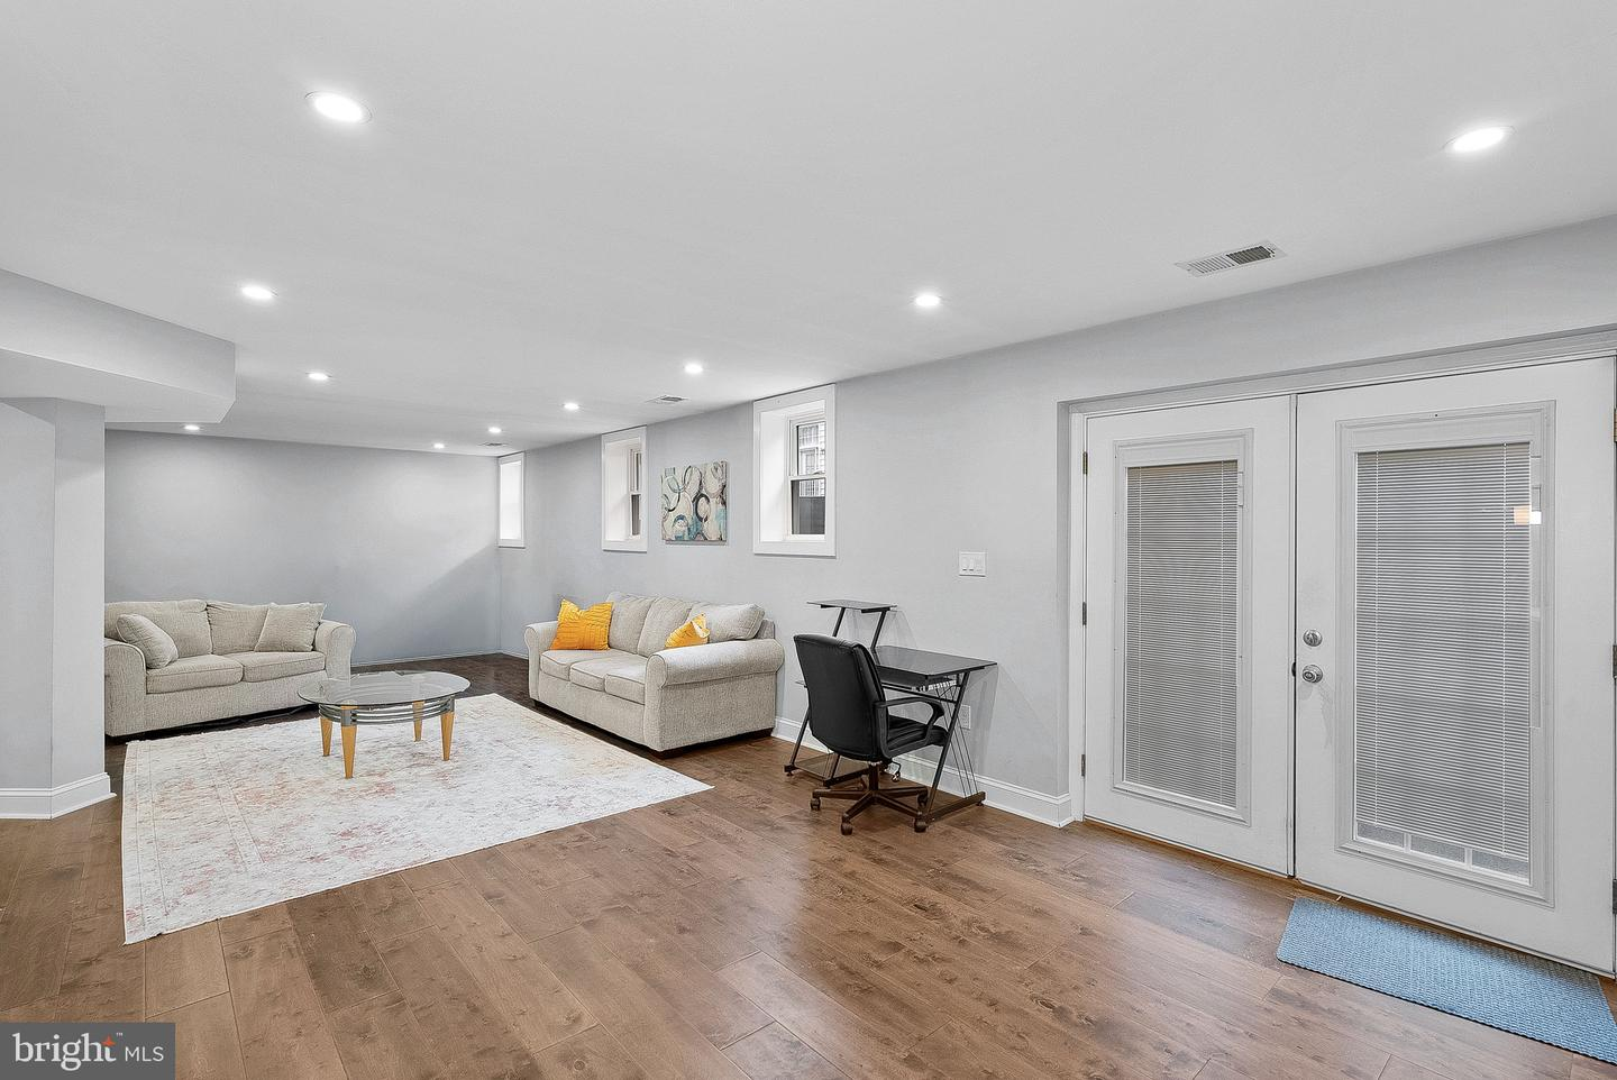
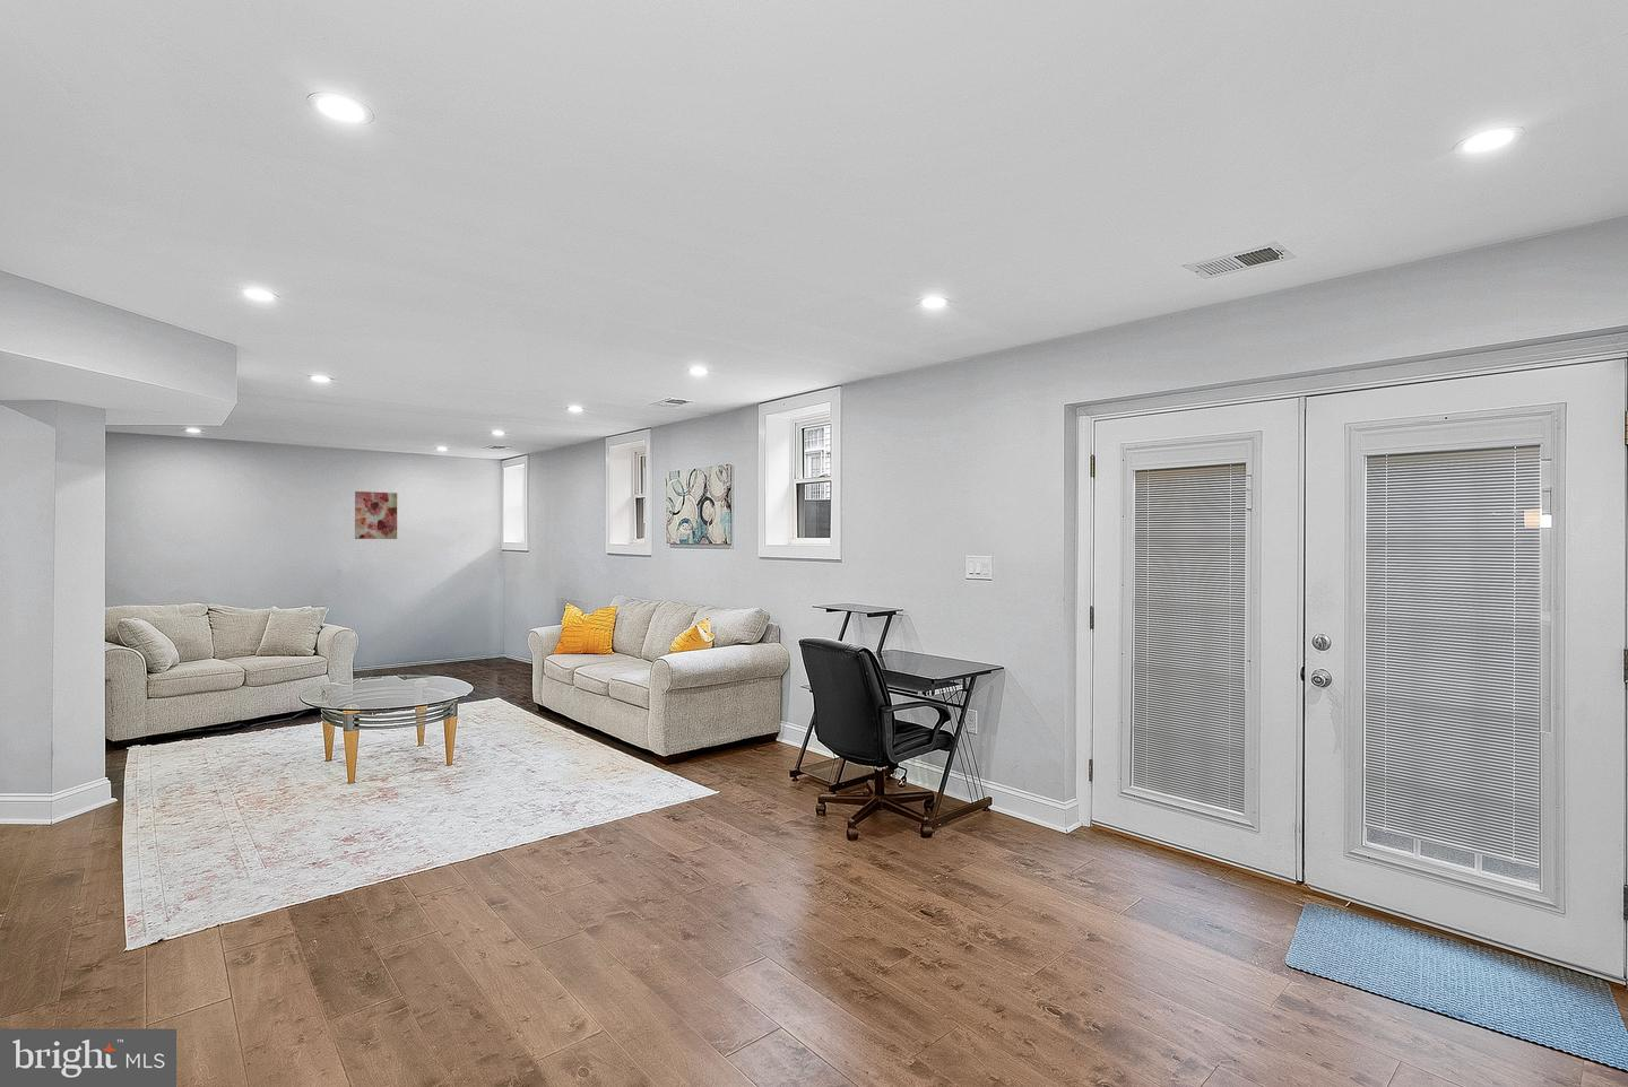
+ wall art [353,490,398,540]
